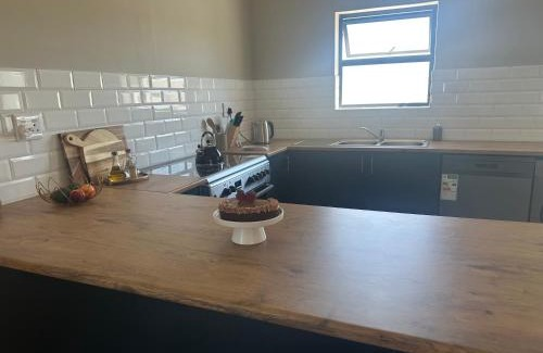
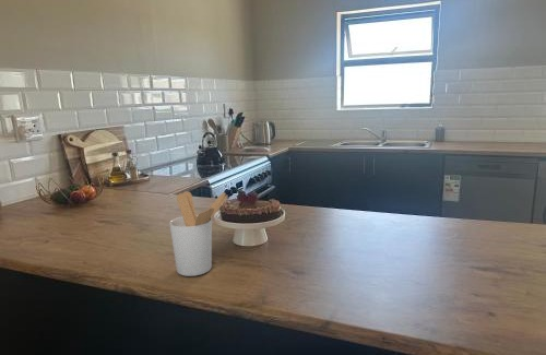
+ utensil holder [168,190,229,277]
